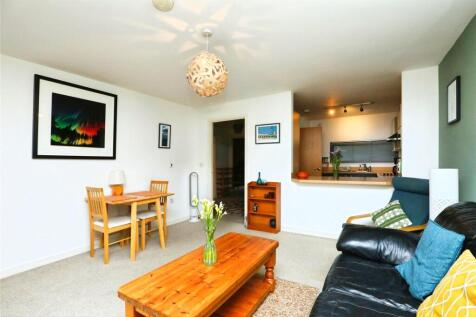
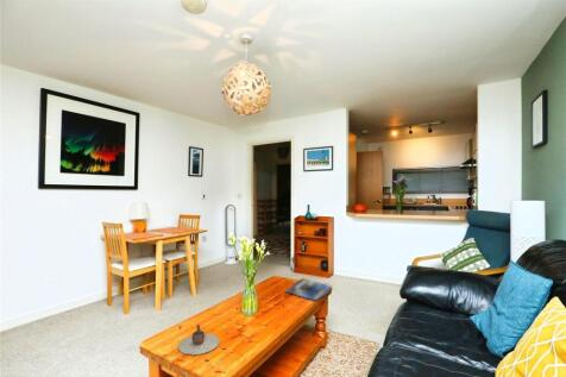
+ magazine [283,277,333,302]
+ teapot [177,323,220,356]
